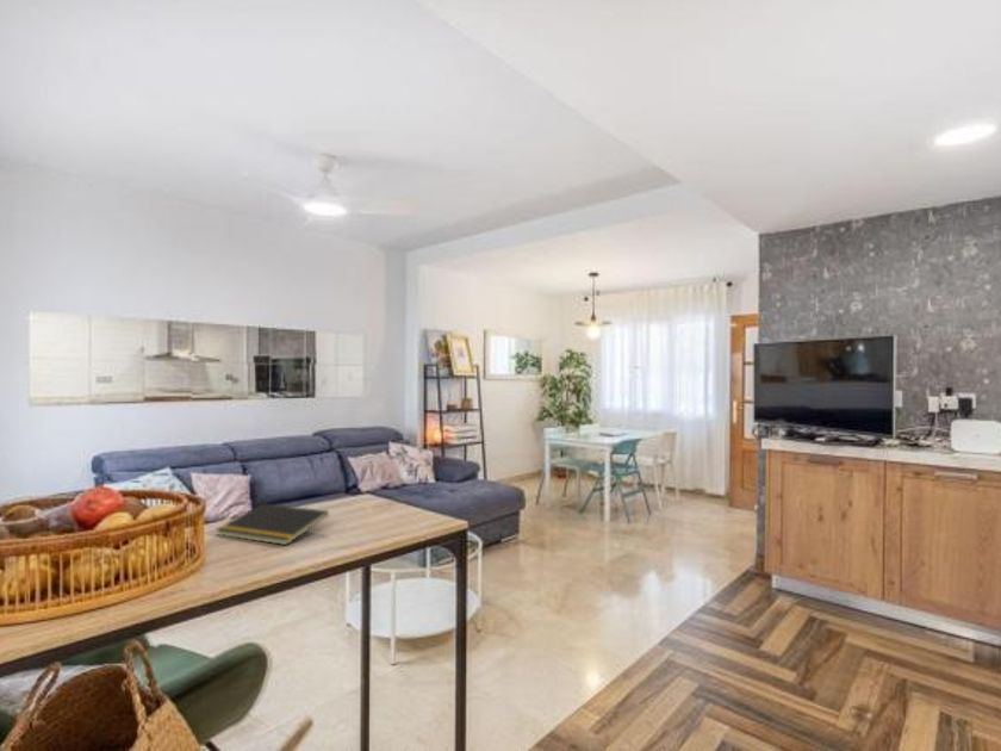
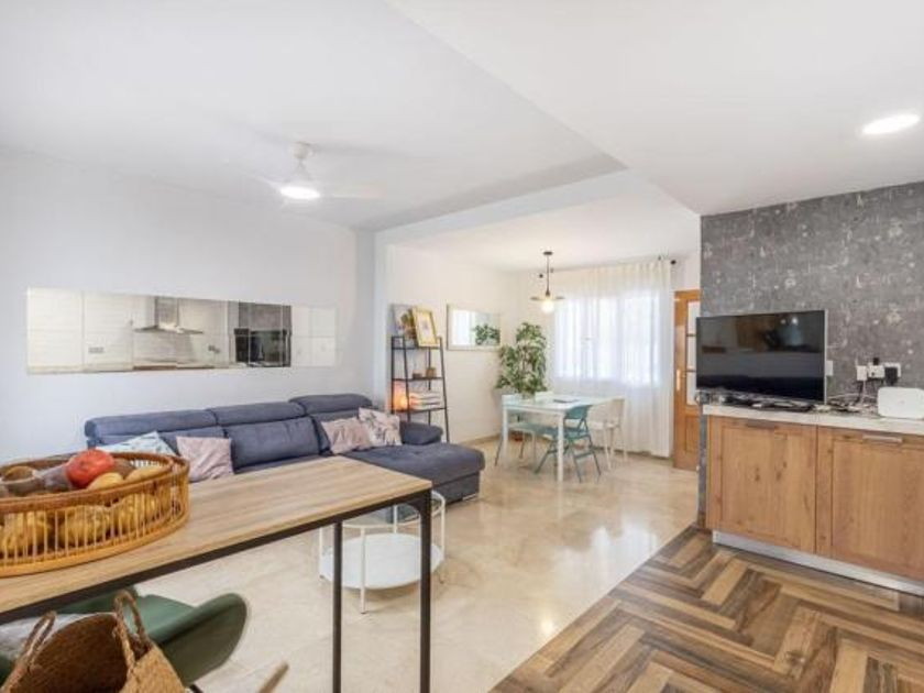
- notepad [214,502,330,546]
